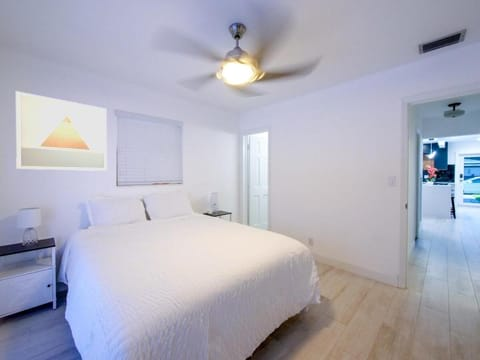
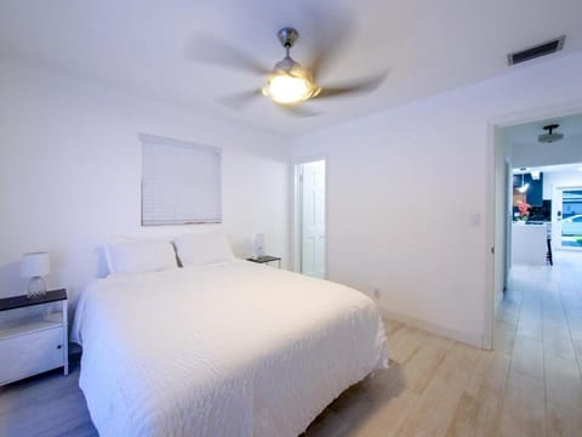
- wall art [15,90,108,172]
